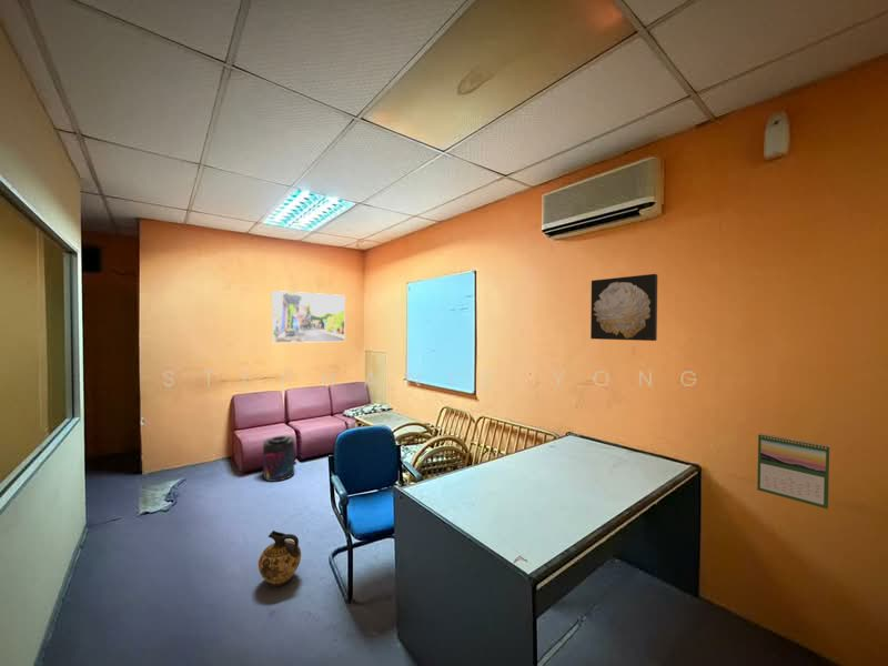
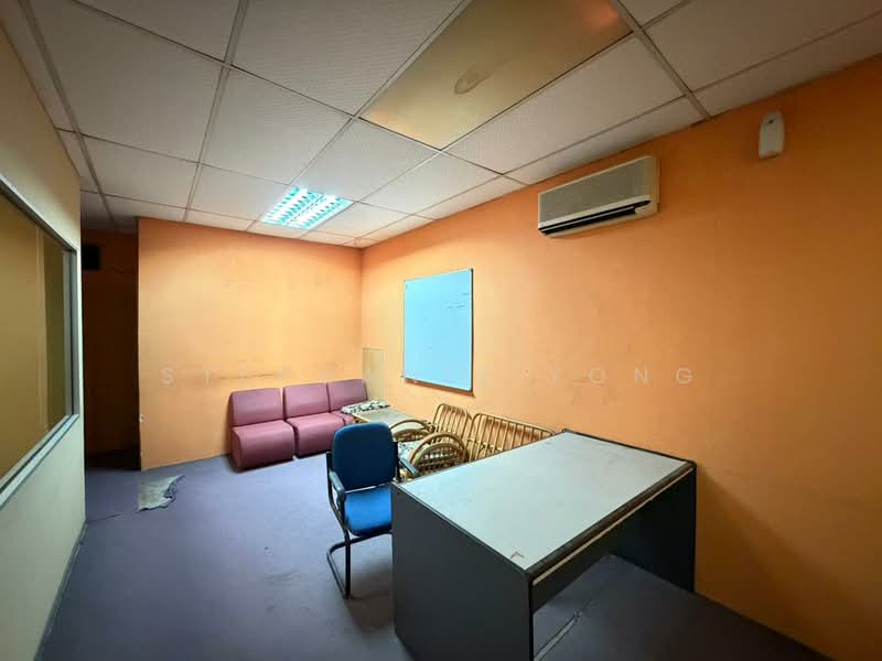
- ceramic jug [258,529,302,587]
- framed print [271,290,346,344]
- supplement container [262,434,295,483]
- wall art [589,273,658,342]
- calendar [756,432,830,511]
